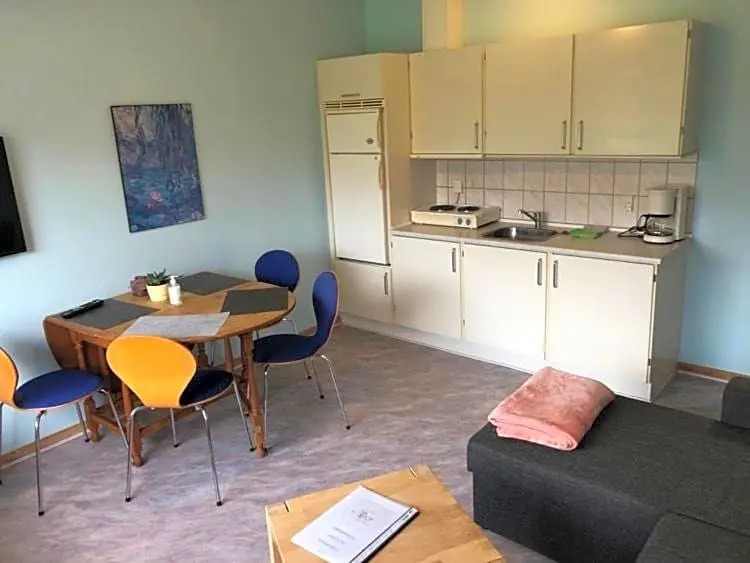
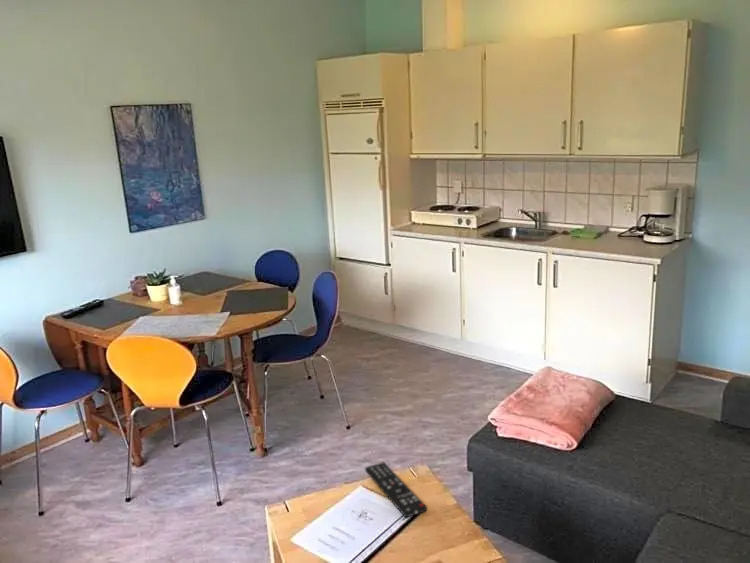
+ remote control [364,461,428,519]
